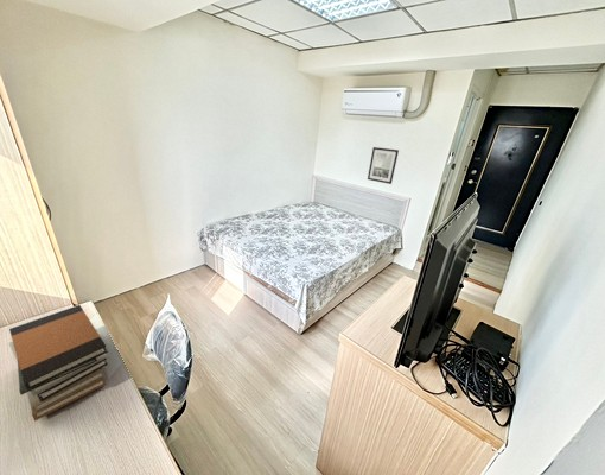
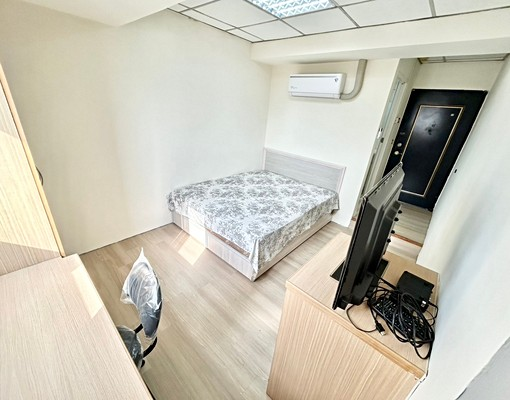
- wall art [367,146,400,185]
- book stack [7,304,109,422]
